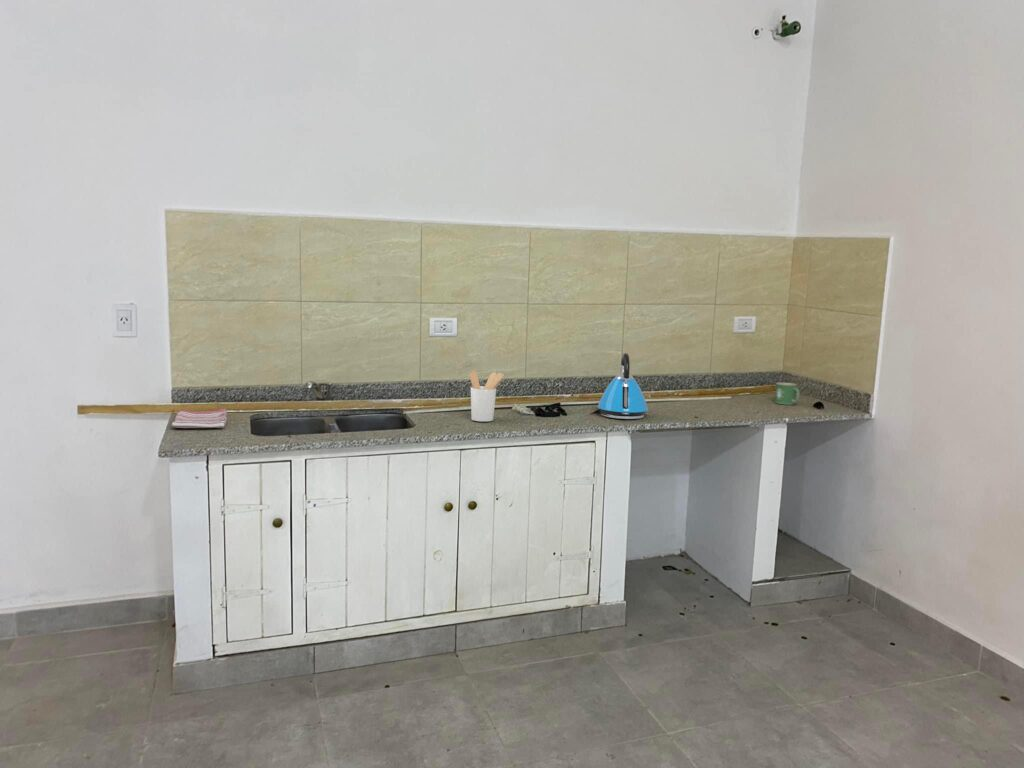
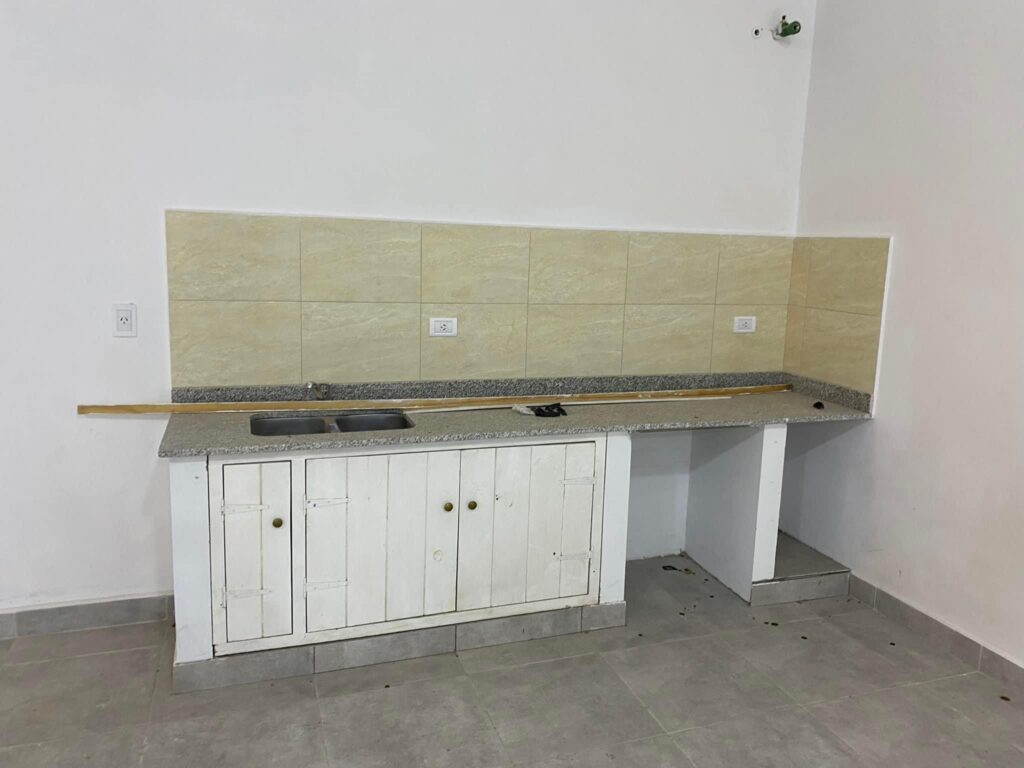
- mug [773,382,801,406]
- dish towel [171,407,228,429]
- utensil holder [468,370,505,422]
- kettle [597,352,649,420]
